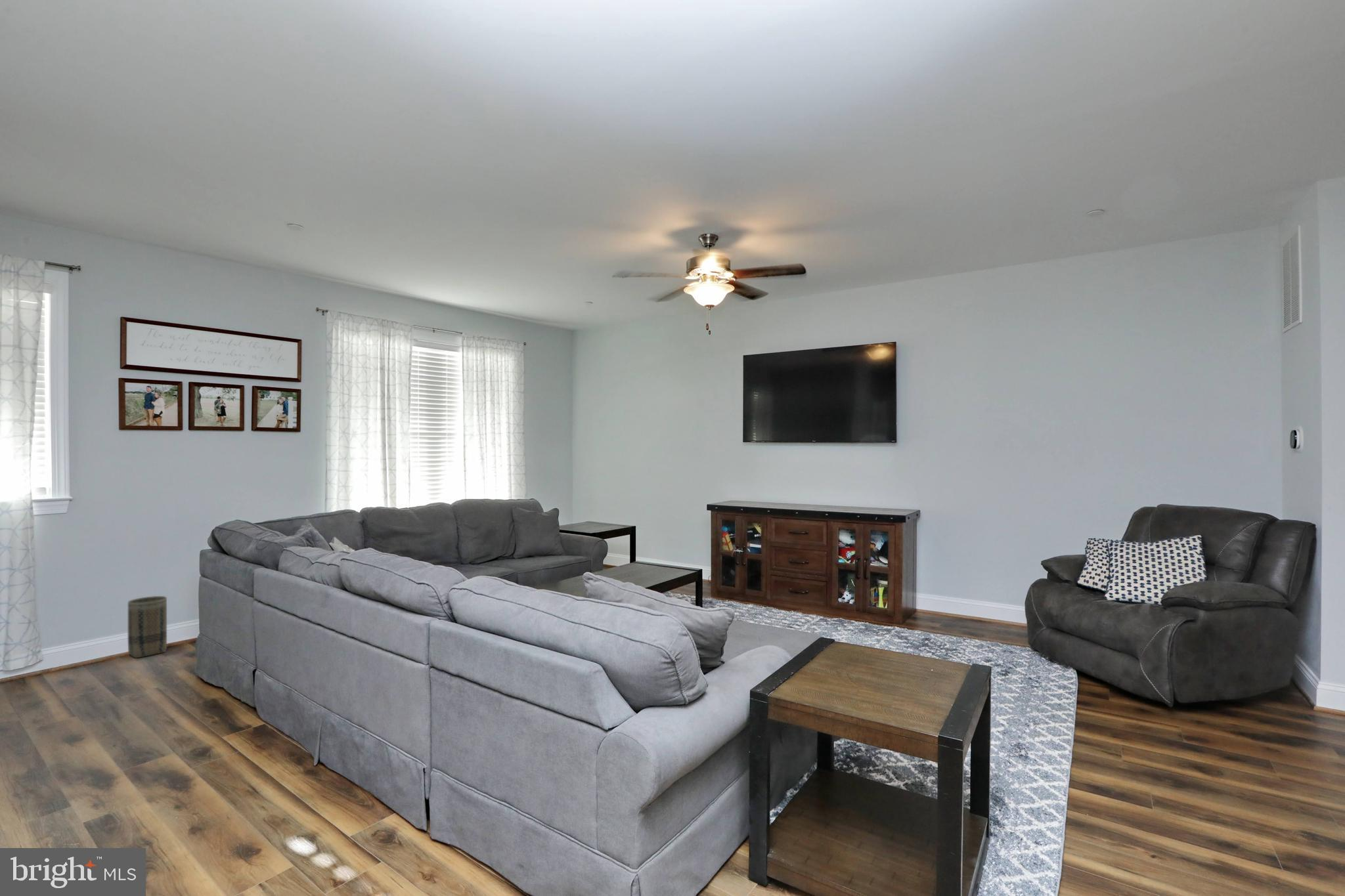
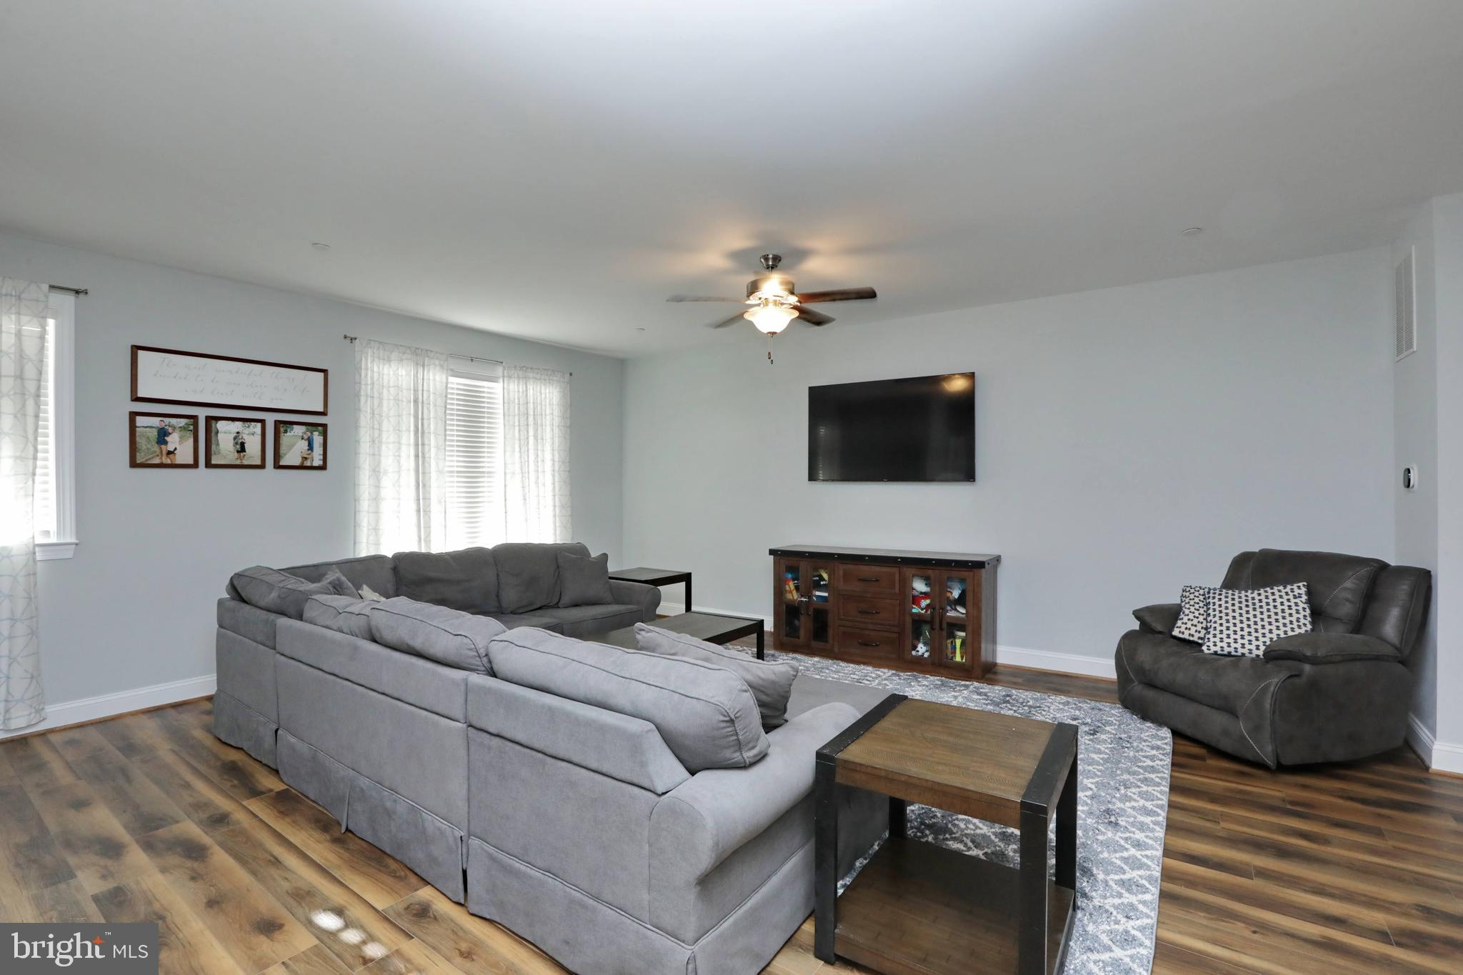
- basket [127,595,167,658]
